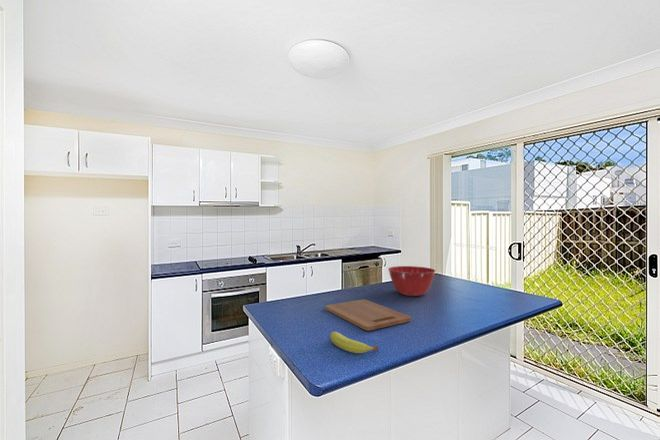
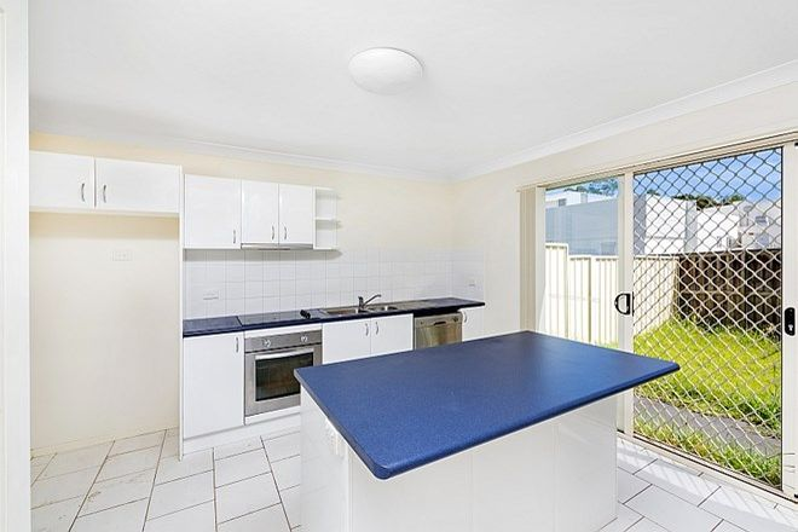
- mixing bowl [387,265,436,297]
- cutting board [324,298,412,332]
- fruit [329,330,379,354]
